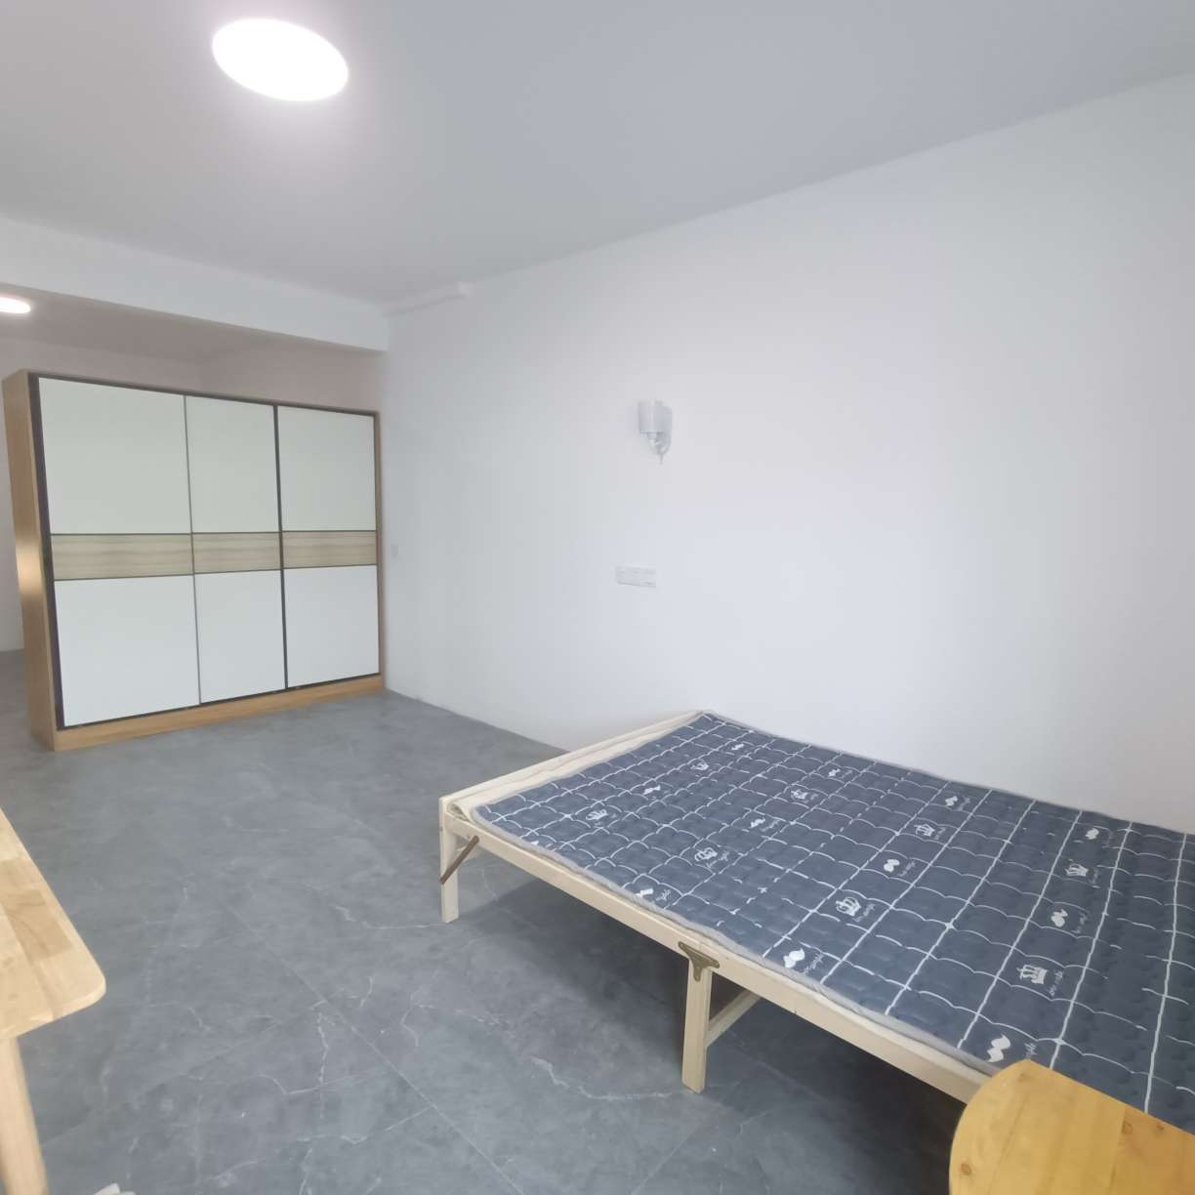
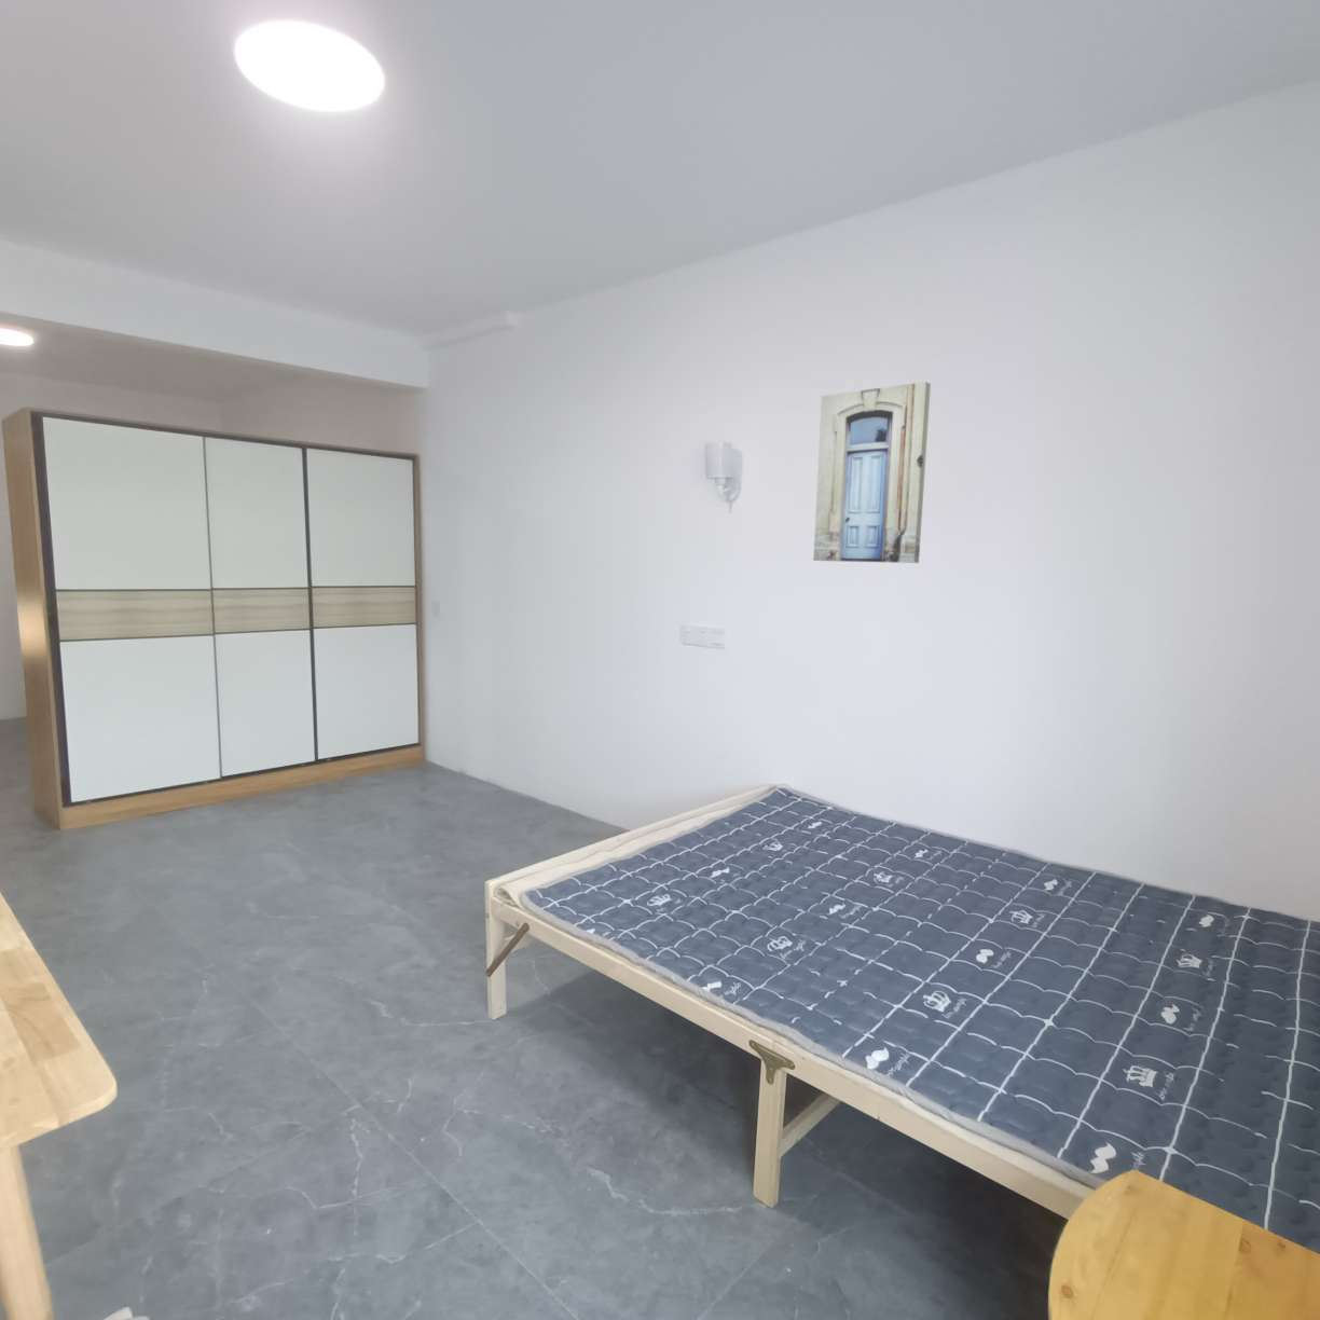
+ wall art [812,381,932,565]
